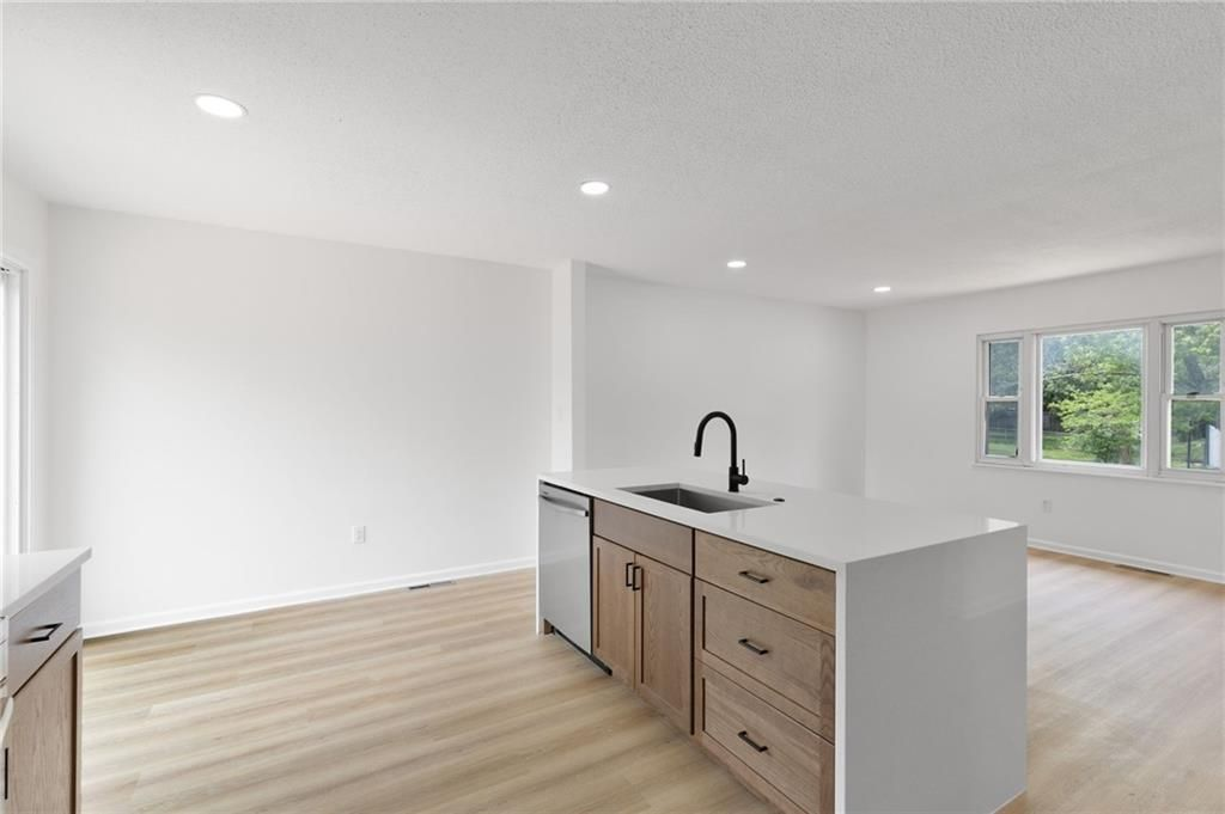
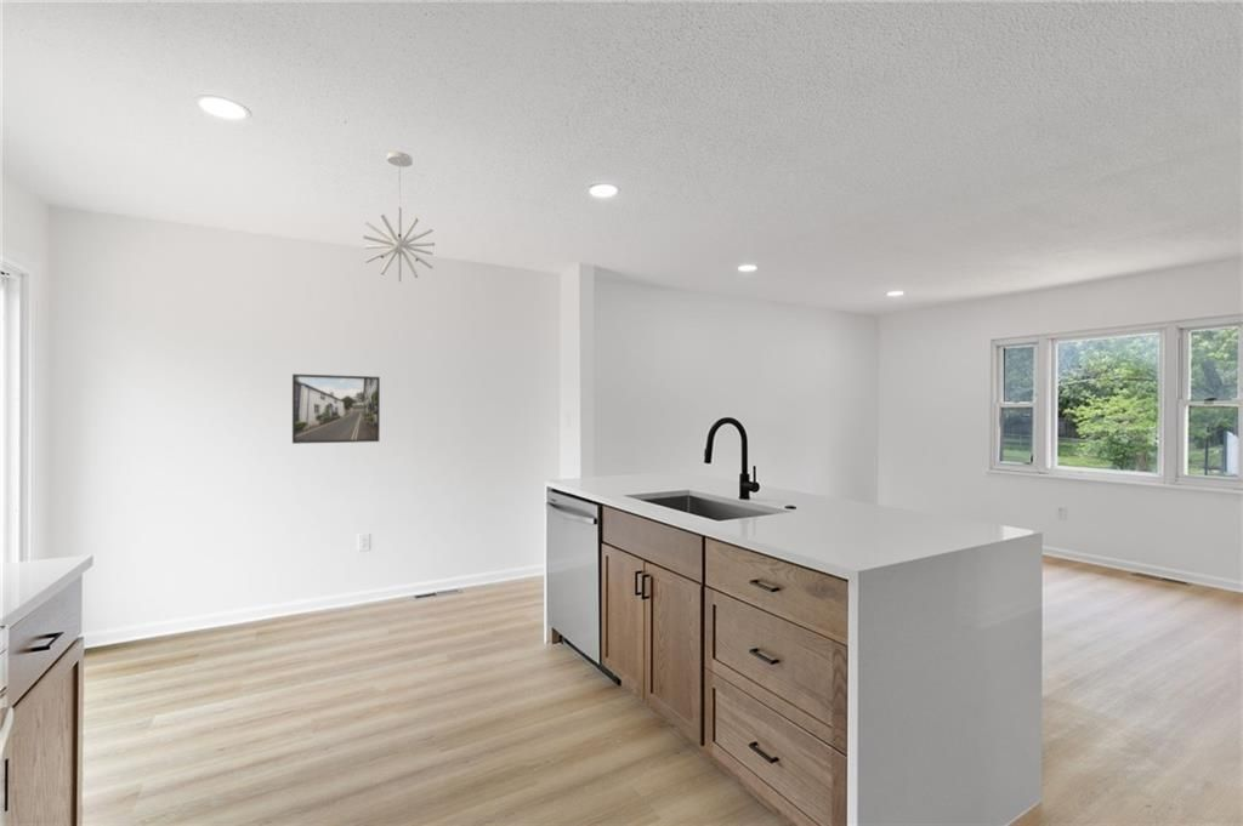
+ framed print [291,372,381,445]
+ pendant light [362,150,436,283]
